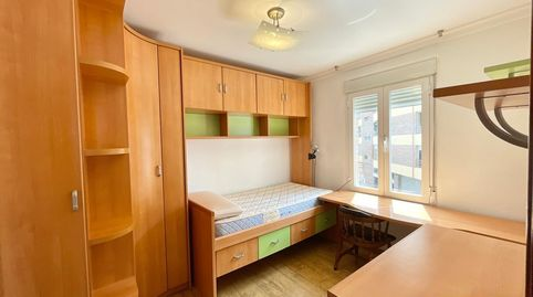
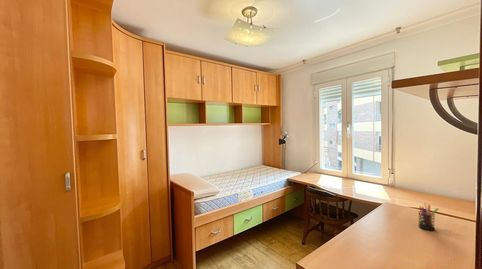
+ pen holder [417,202,440,231]
